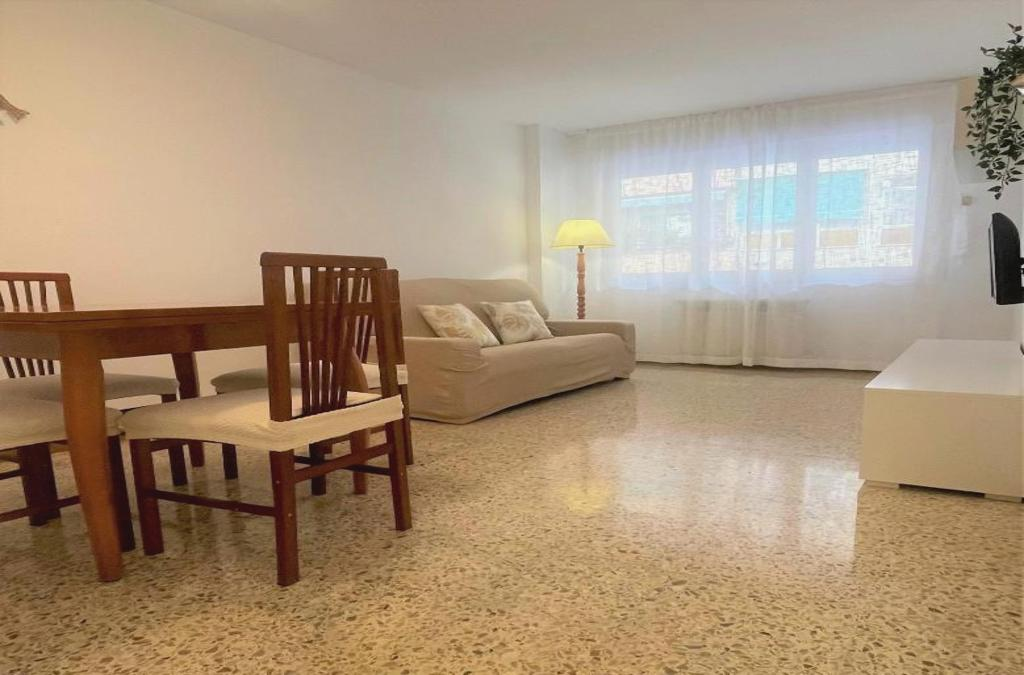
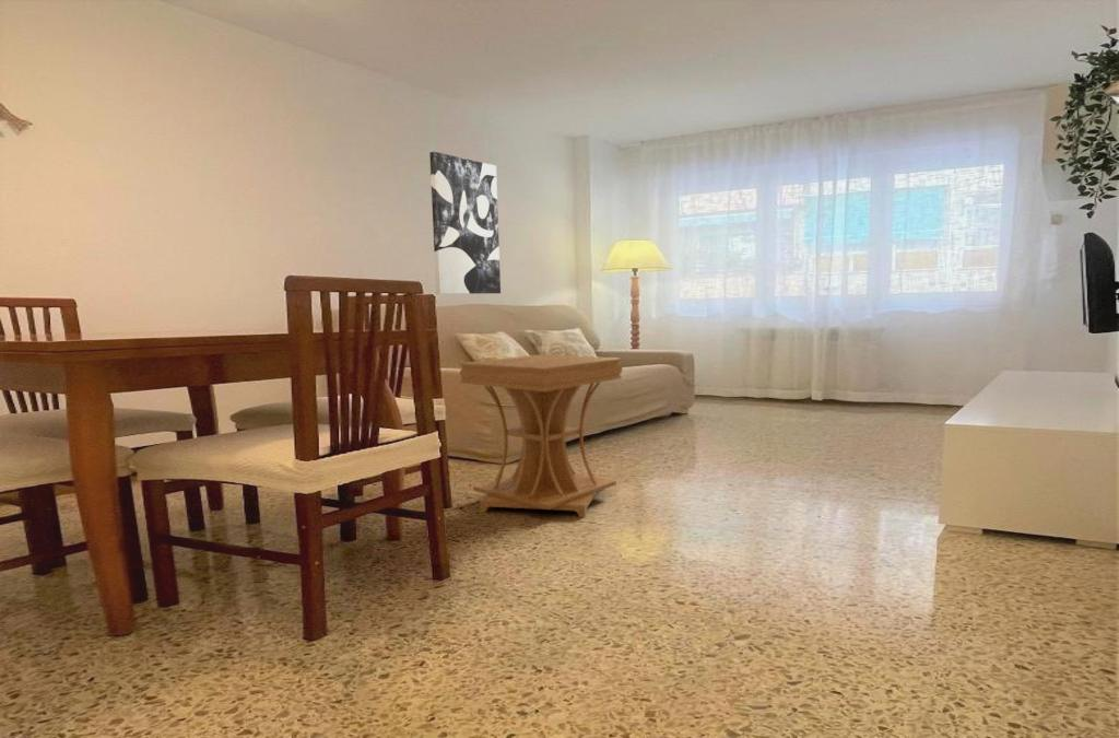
+ side table [459,353,624,518]
+ wall art [428,151,502,295]
